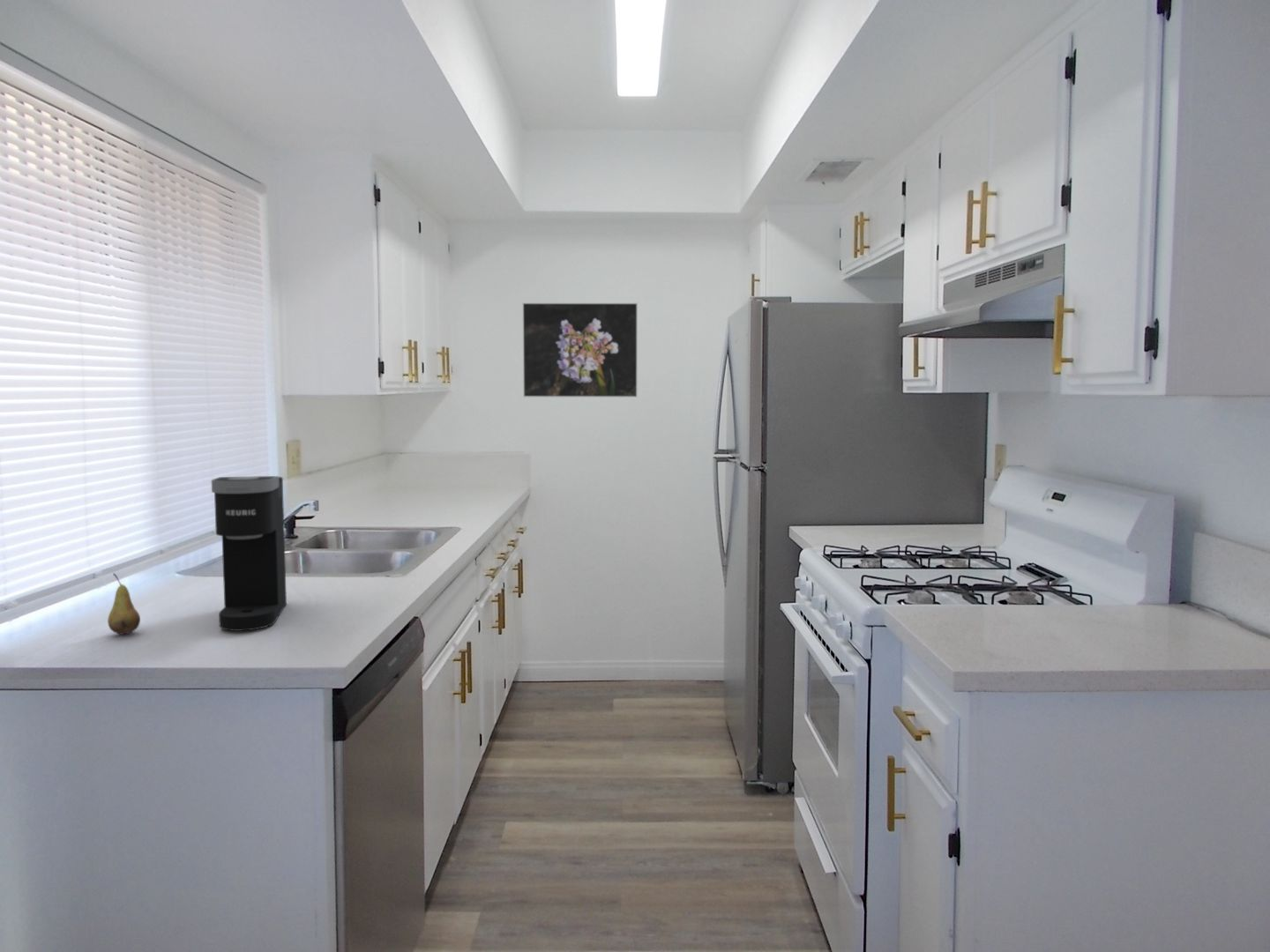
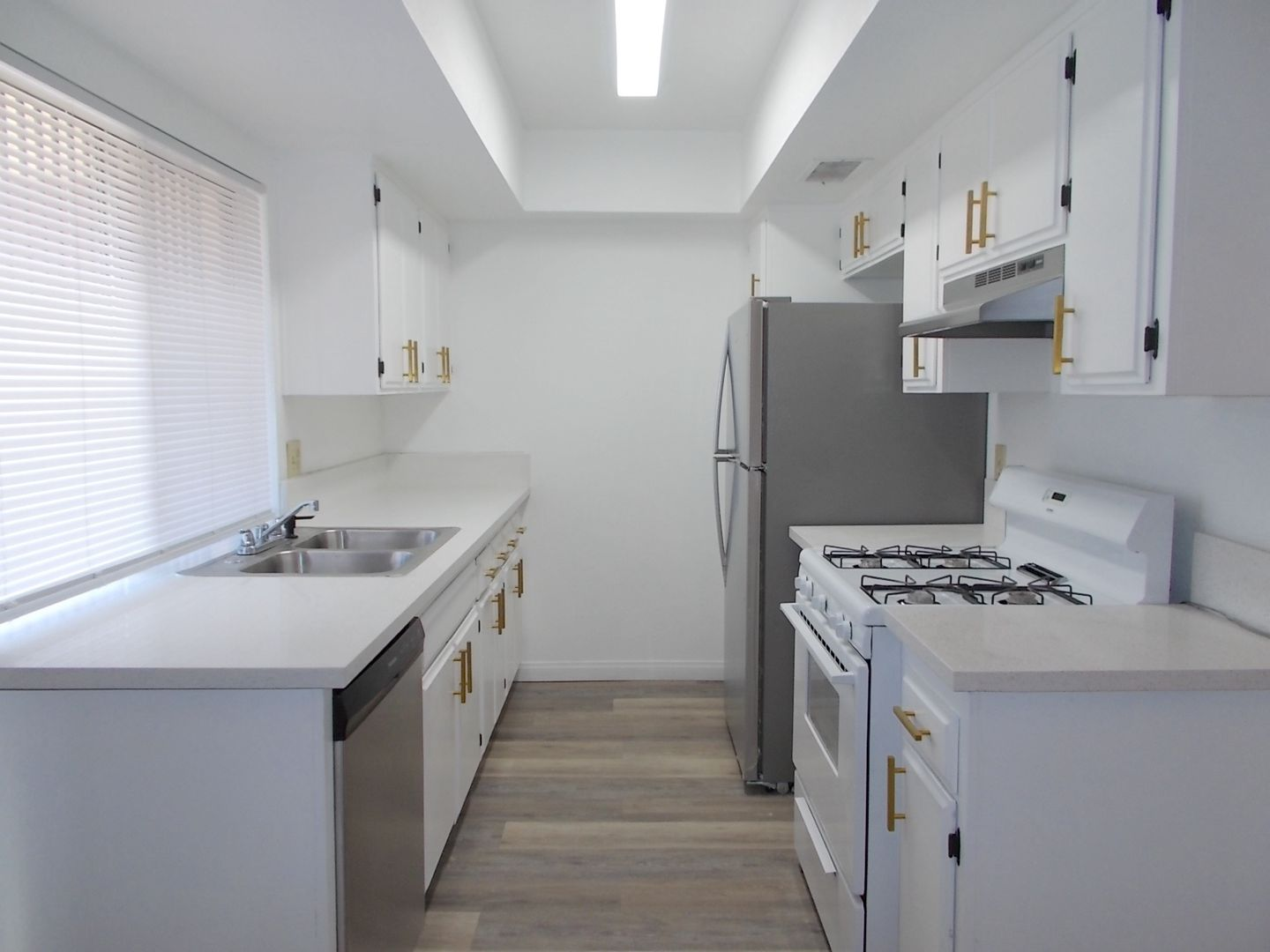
- fruit [107,573,141,636]
- coffee maker [211,475,288,632]
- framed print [522,302,639,398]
